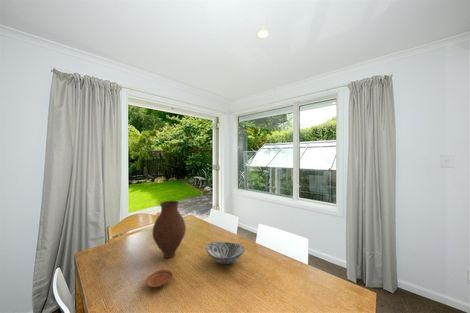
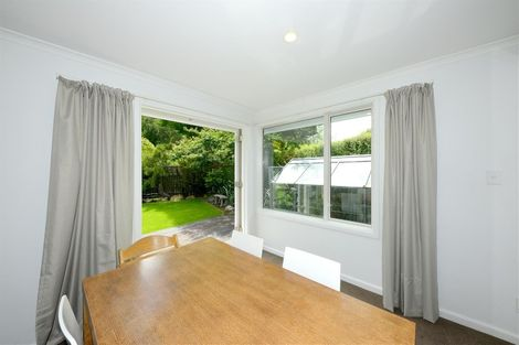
- vase [151,200,187,259]
- decorative bowl [205,241,246,265]
- plate [145,269,174,288]
